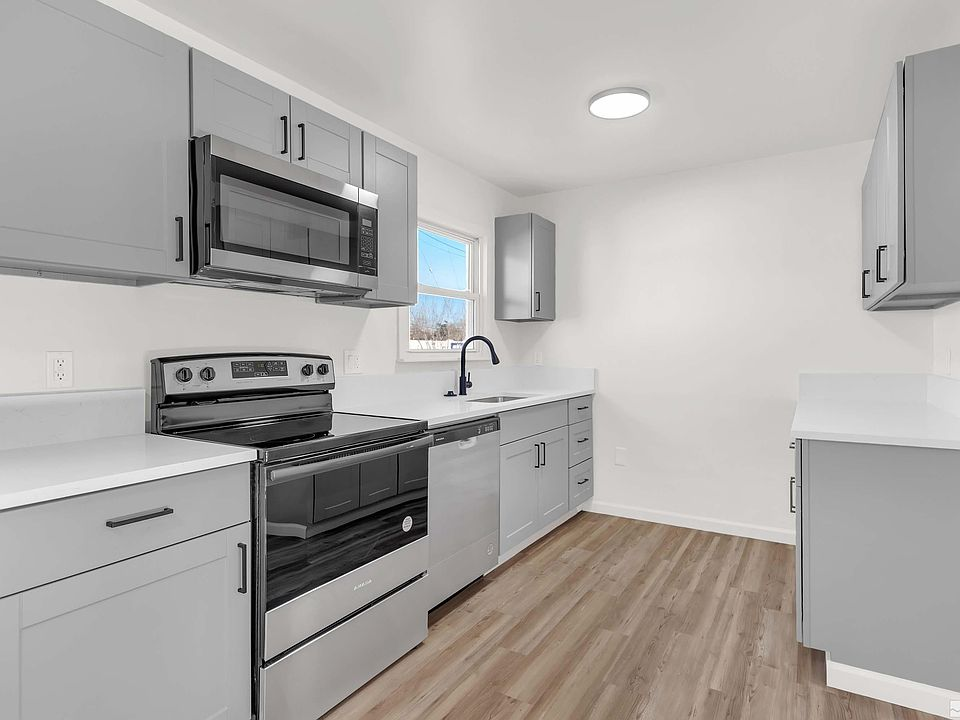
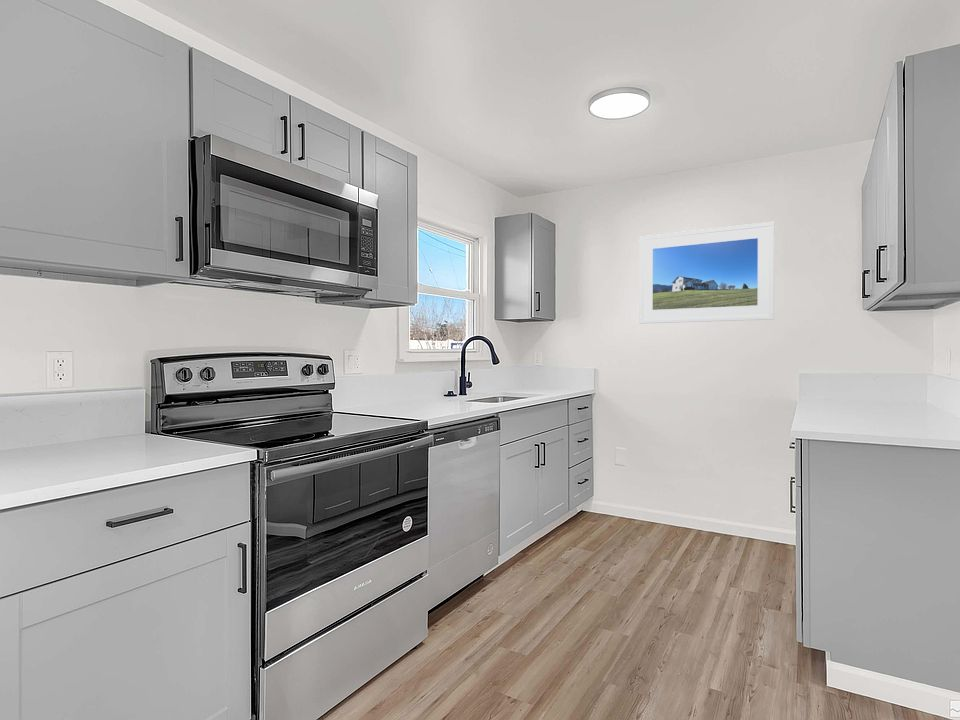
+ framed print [638,221,776,325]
